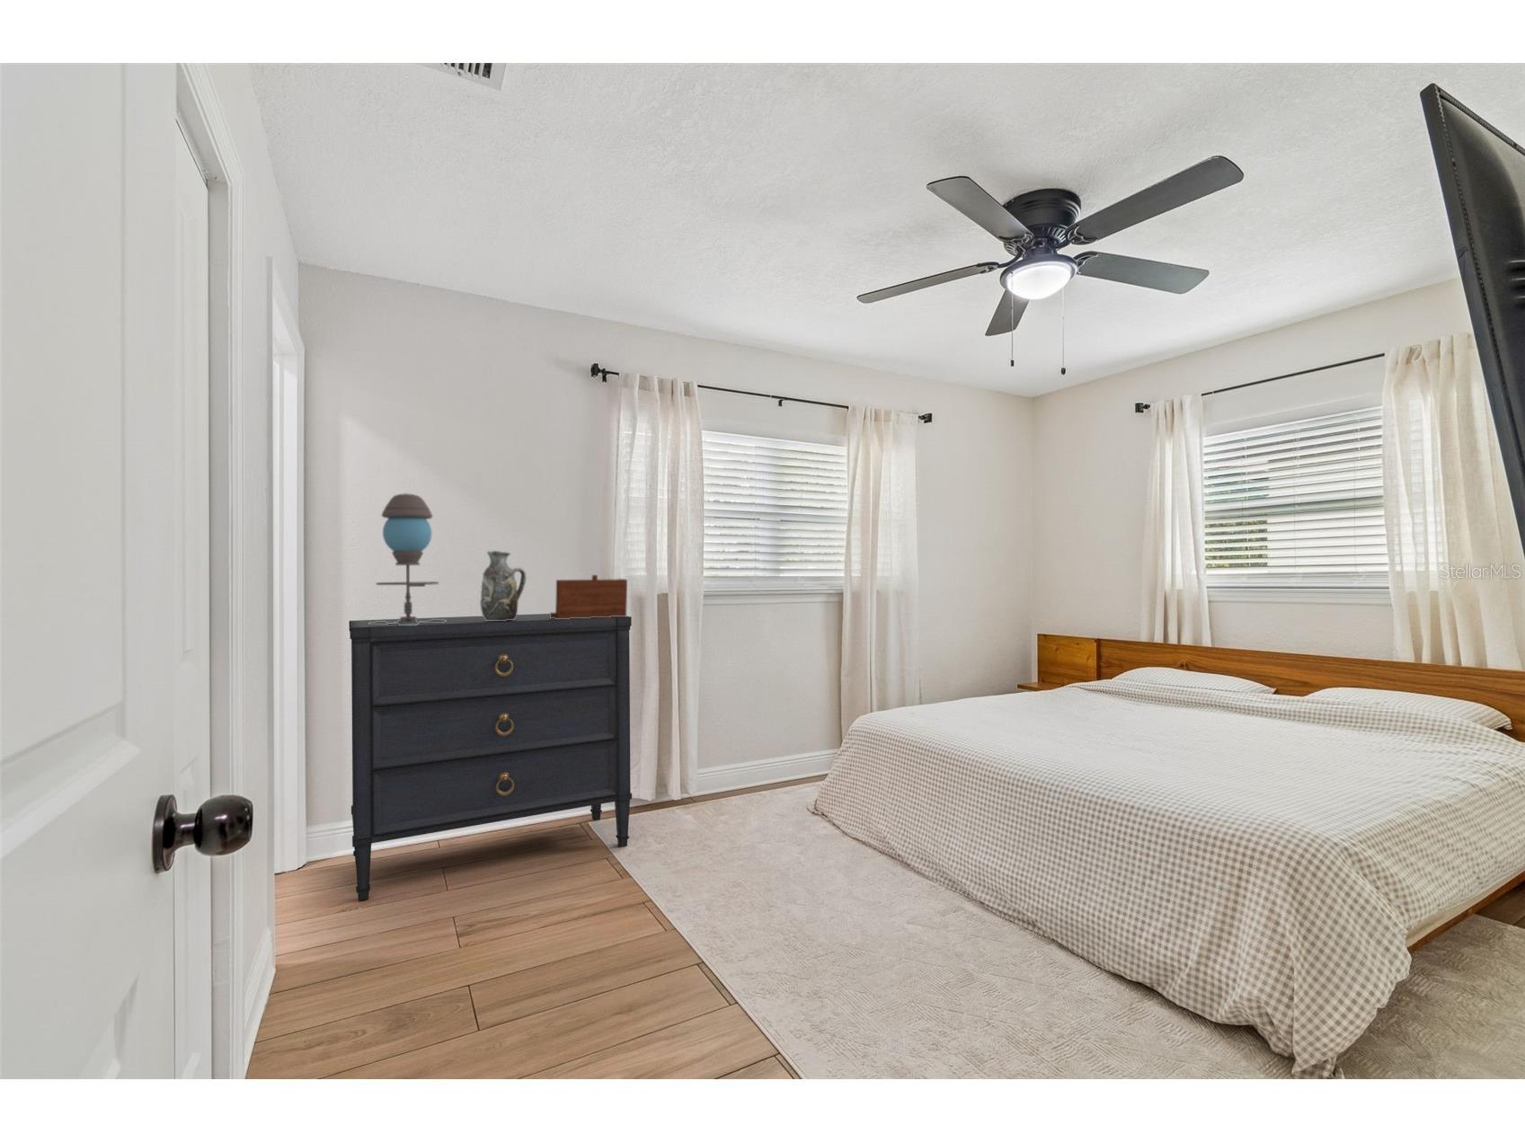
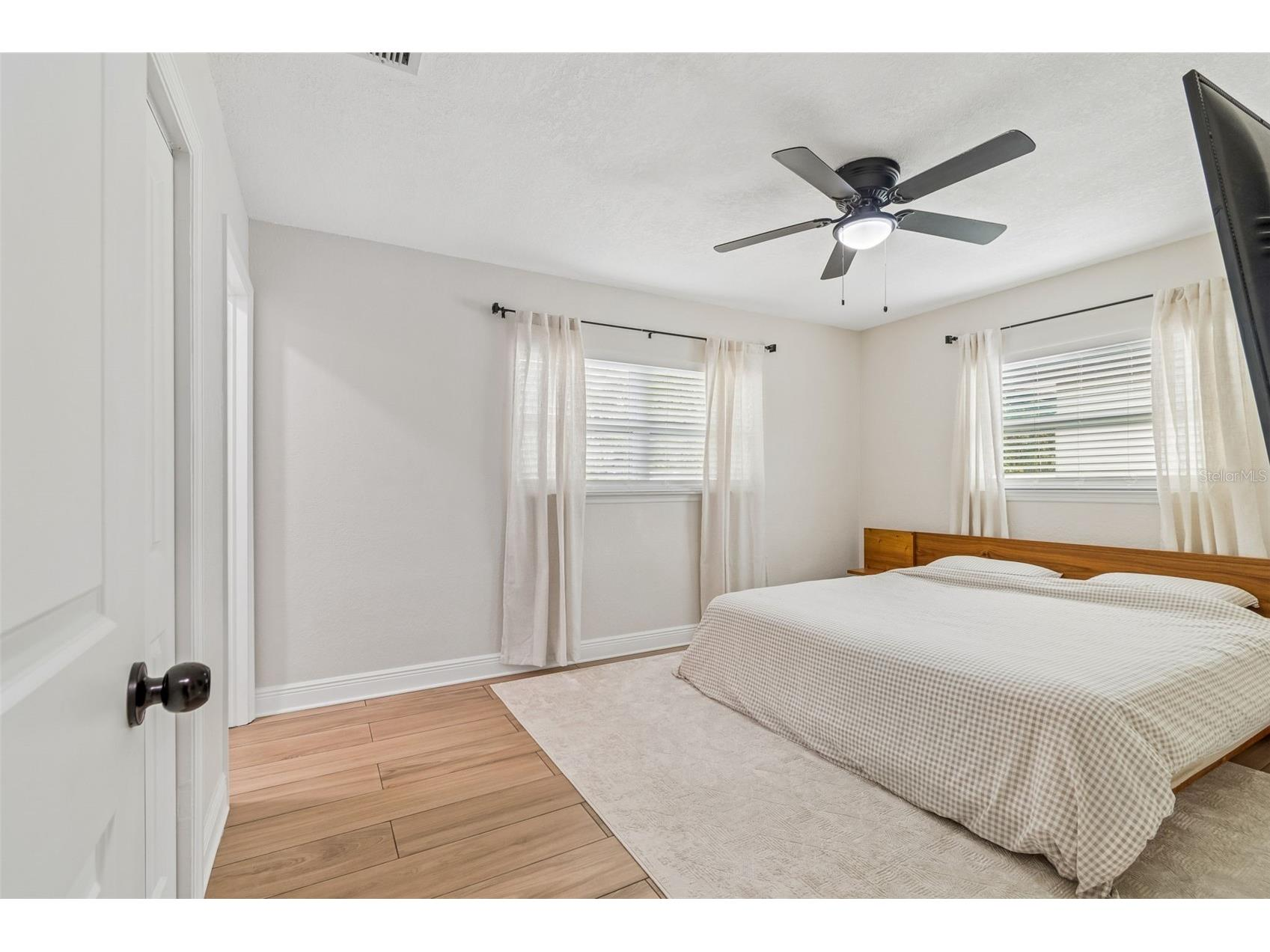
- table lamp [369,492,447,626]
- decorative vase [479,550,527,621]
- dresser [348,612,633,902]
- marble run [549,574,628,620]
